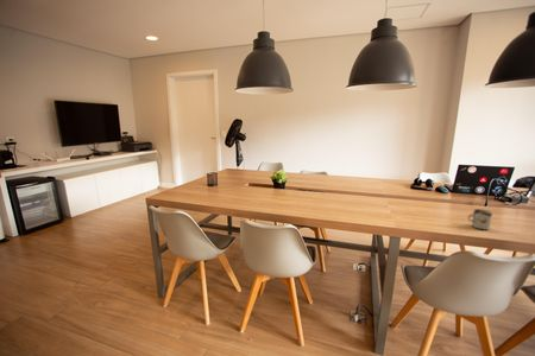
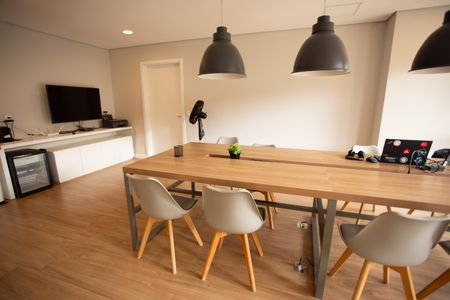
- cup [467,208,493,231]
